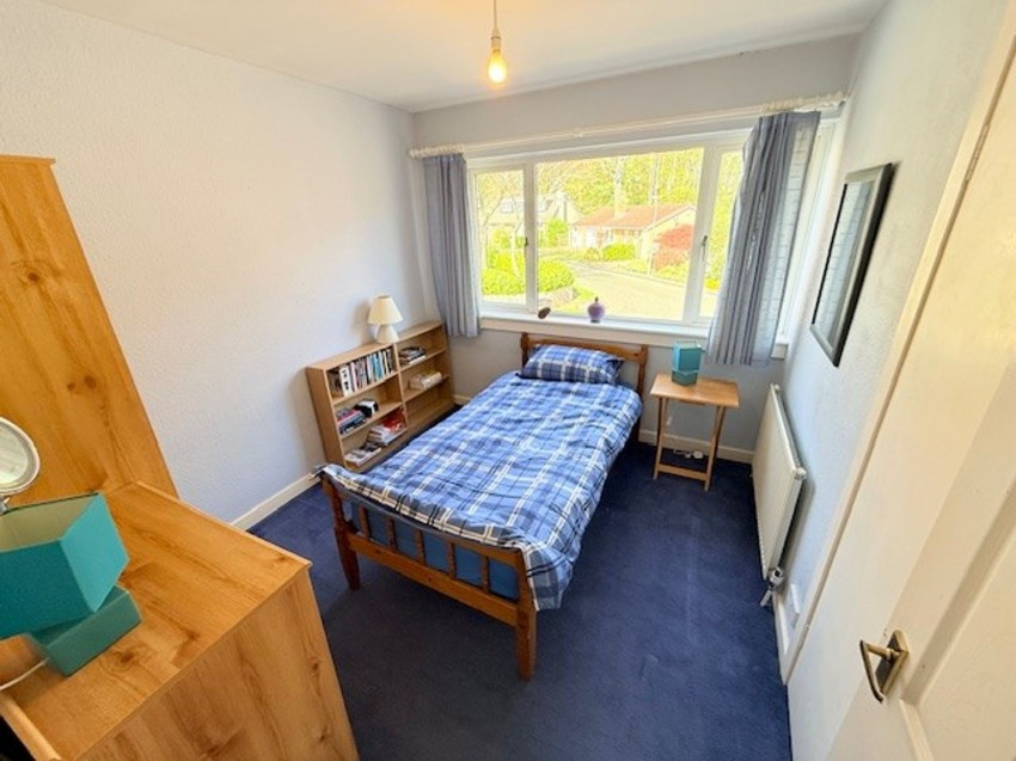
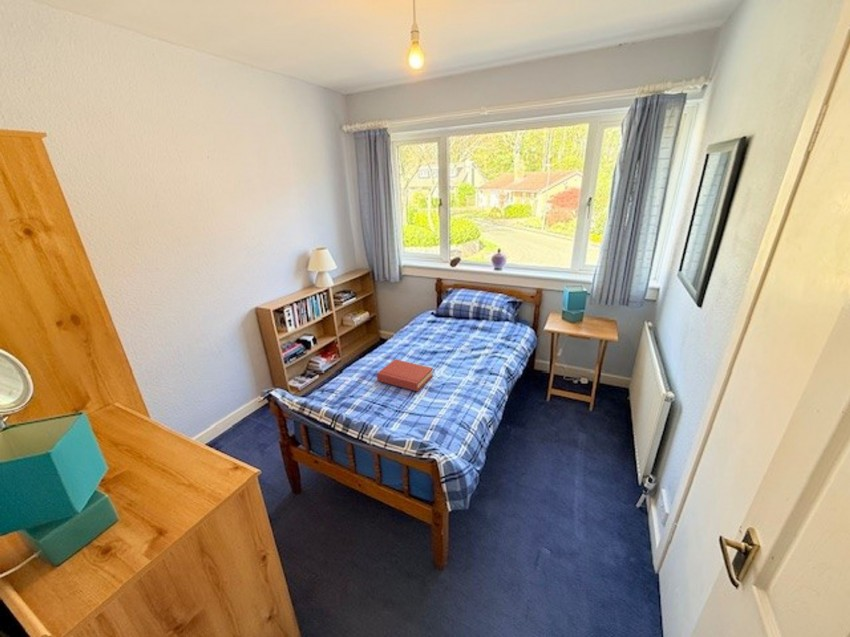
+ hardback book [376,358,434,393]
